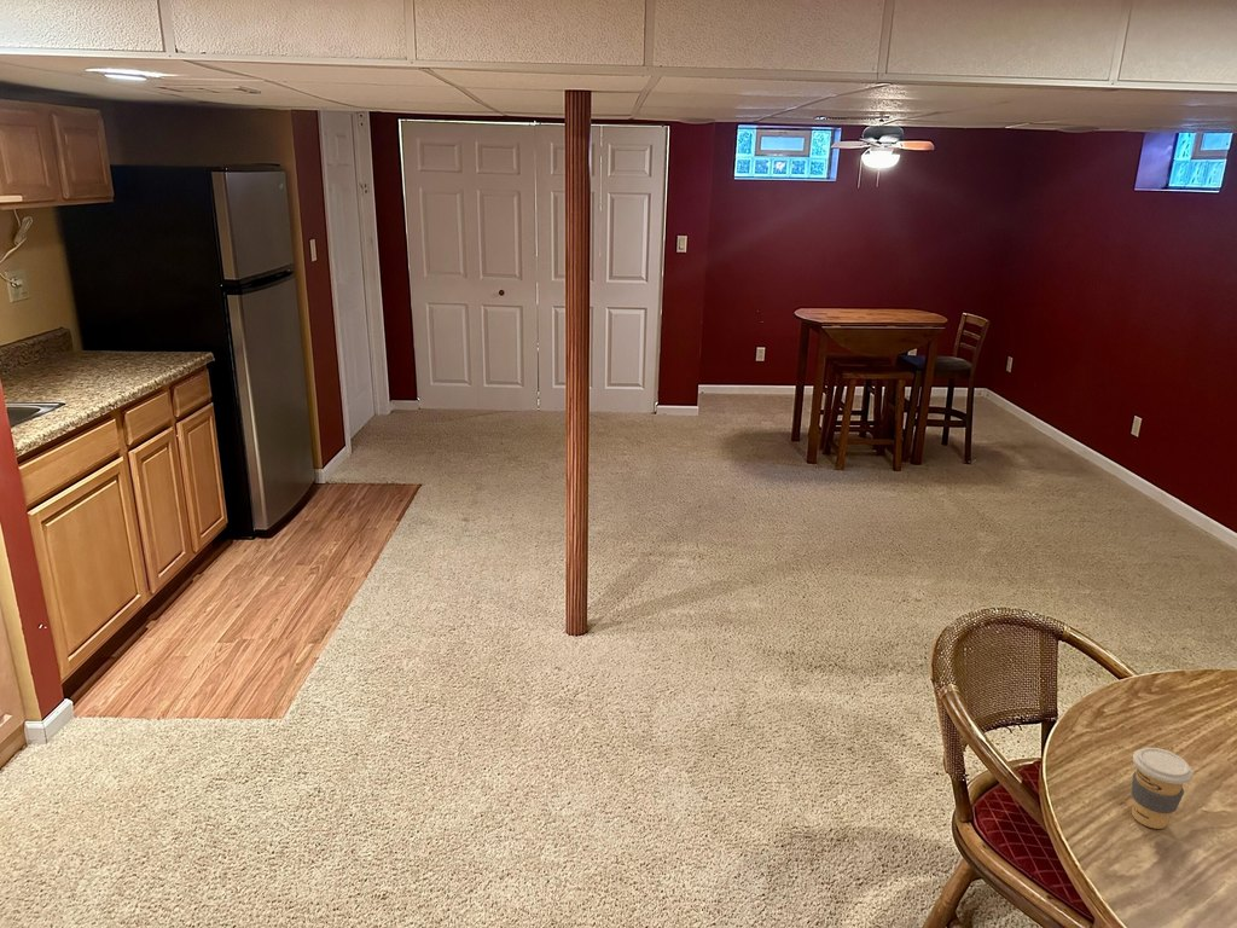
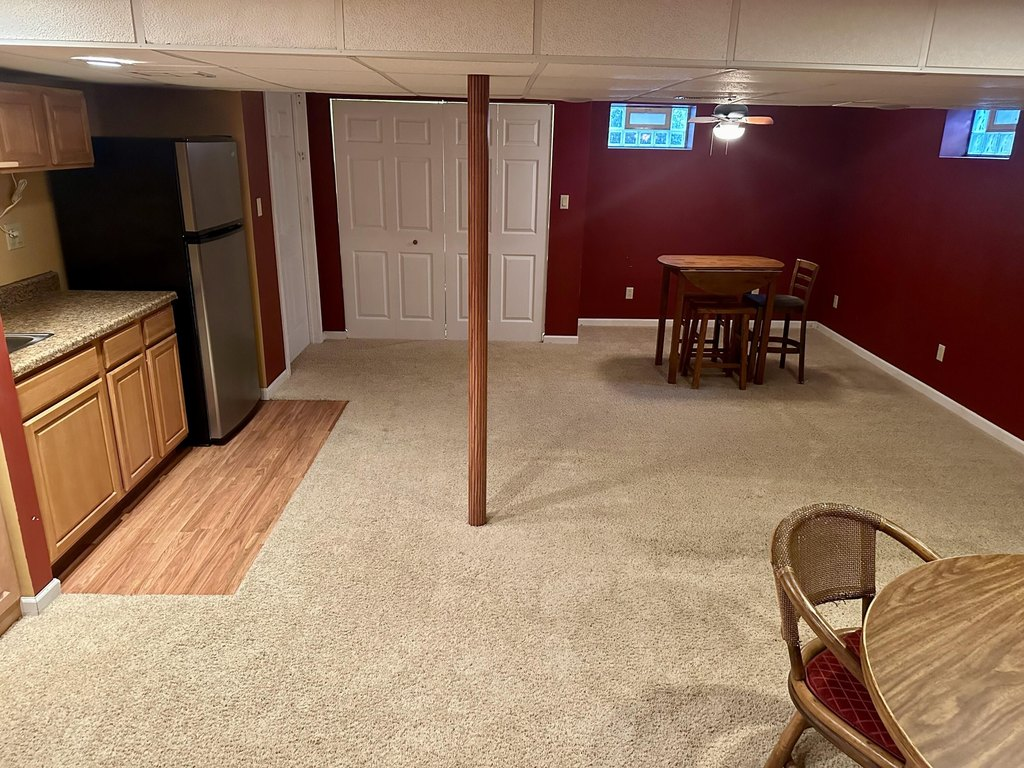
- coffee cup [1131,747,1195,830]
